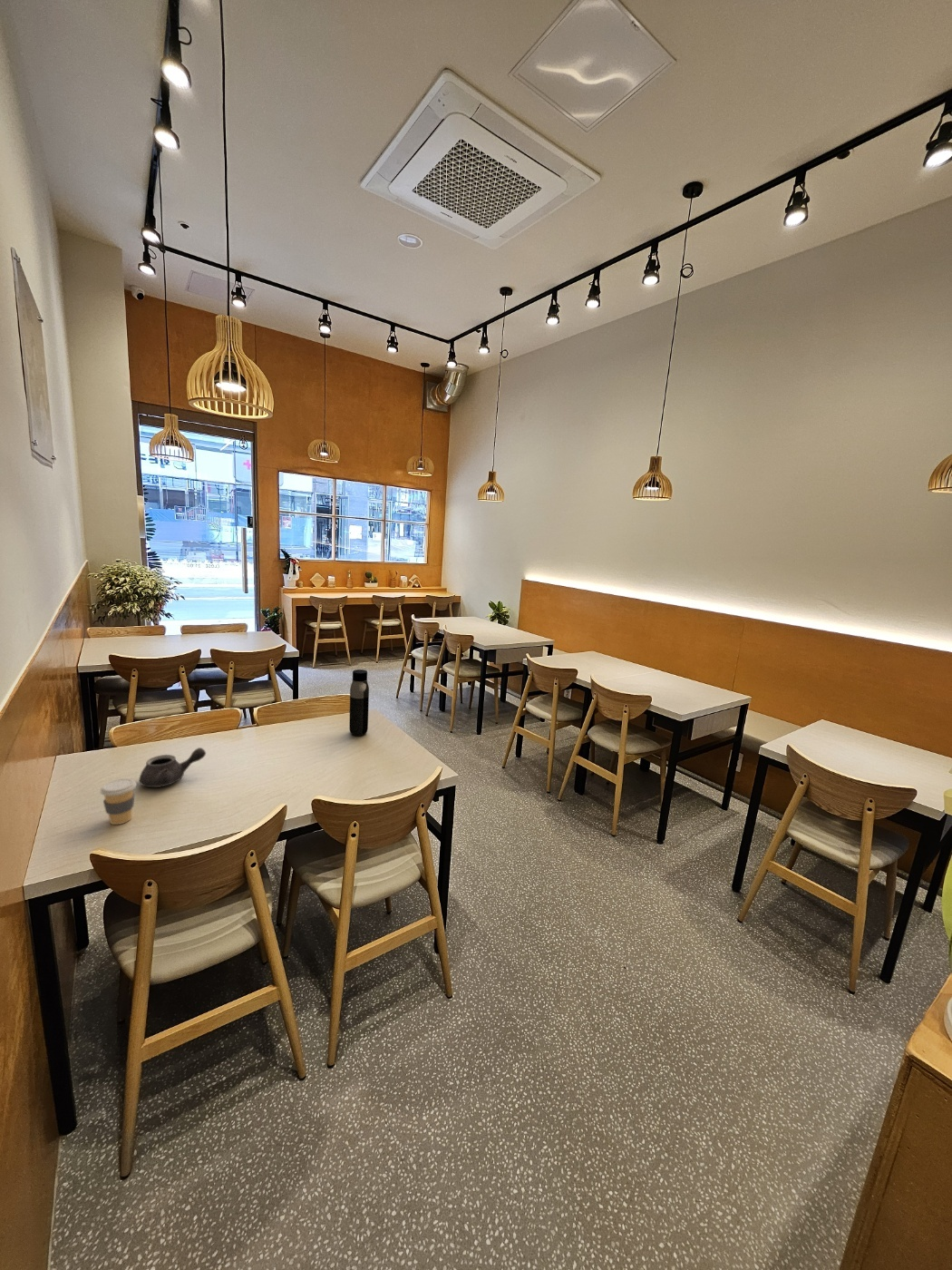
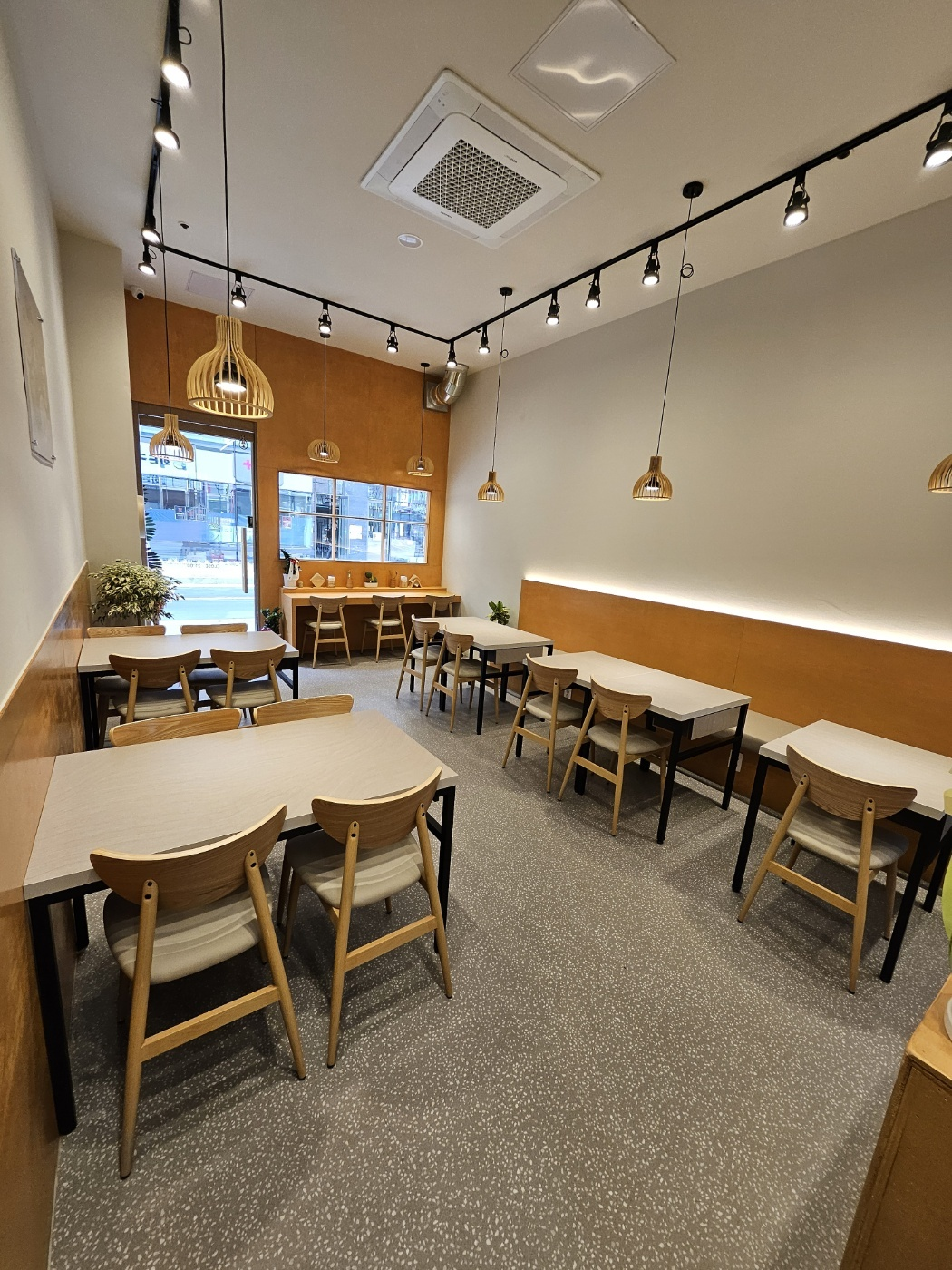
- coffee cup [99,777,137,826]
- teapot [139,747,207,788]
- water bottle [348,669,370,737]
